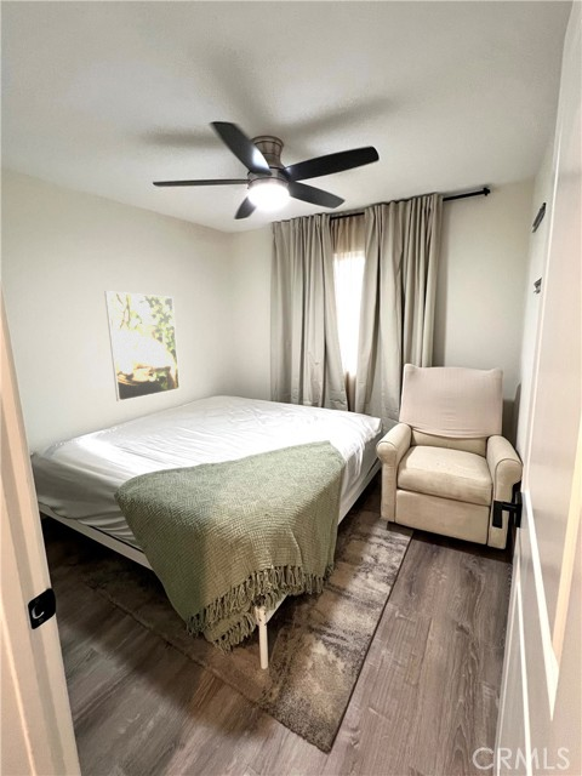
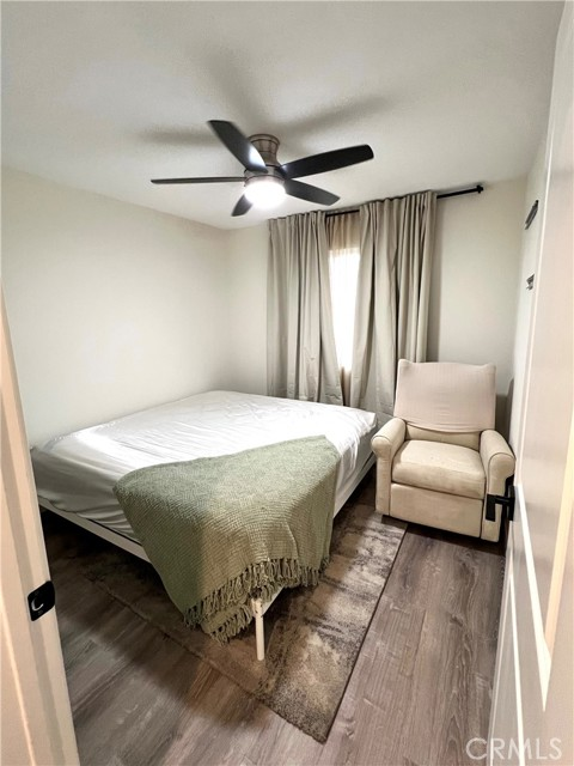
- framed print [103,290,181,403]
